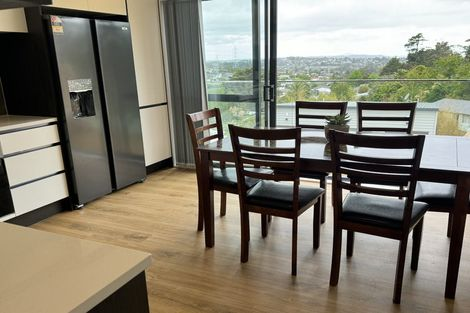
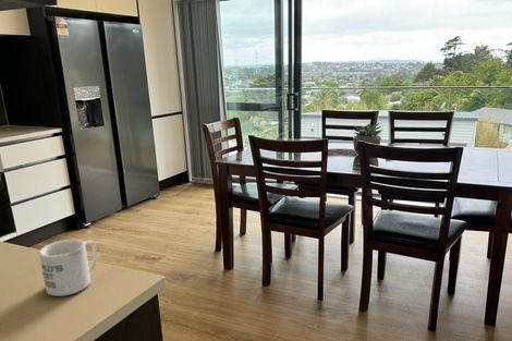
+ mug [38,238,98,297]
